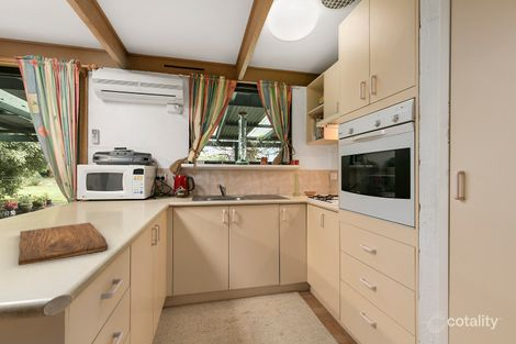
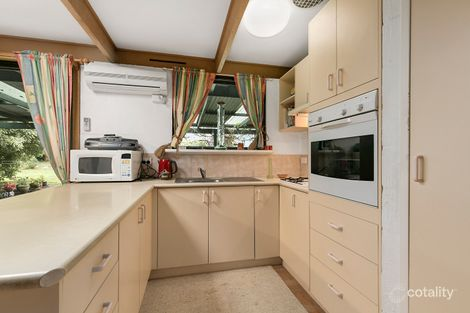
- cutting board [18,222,109,266]
